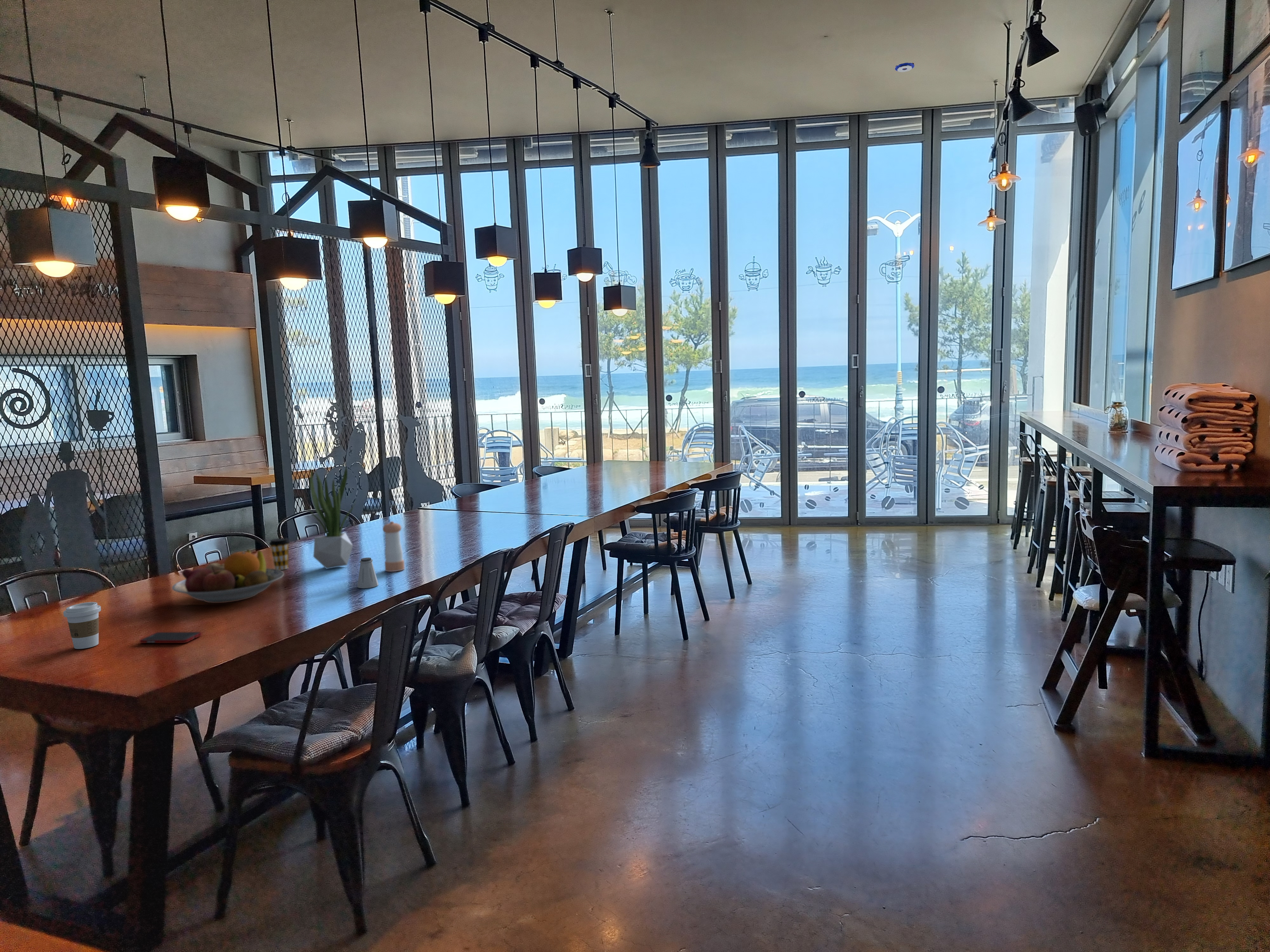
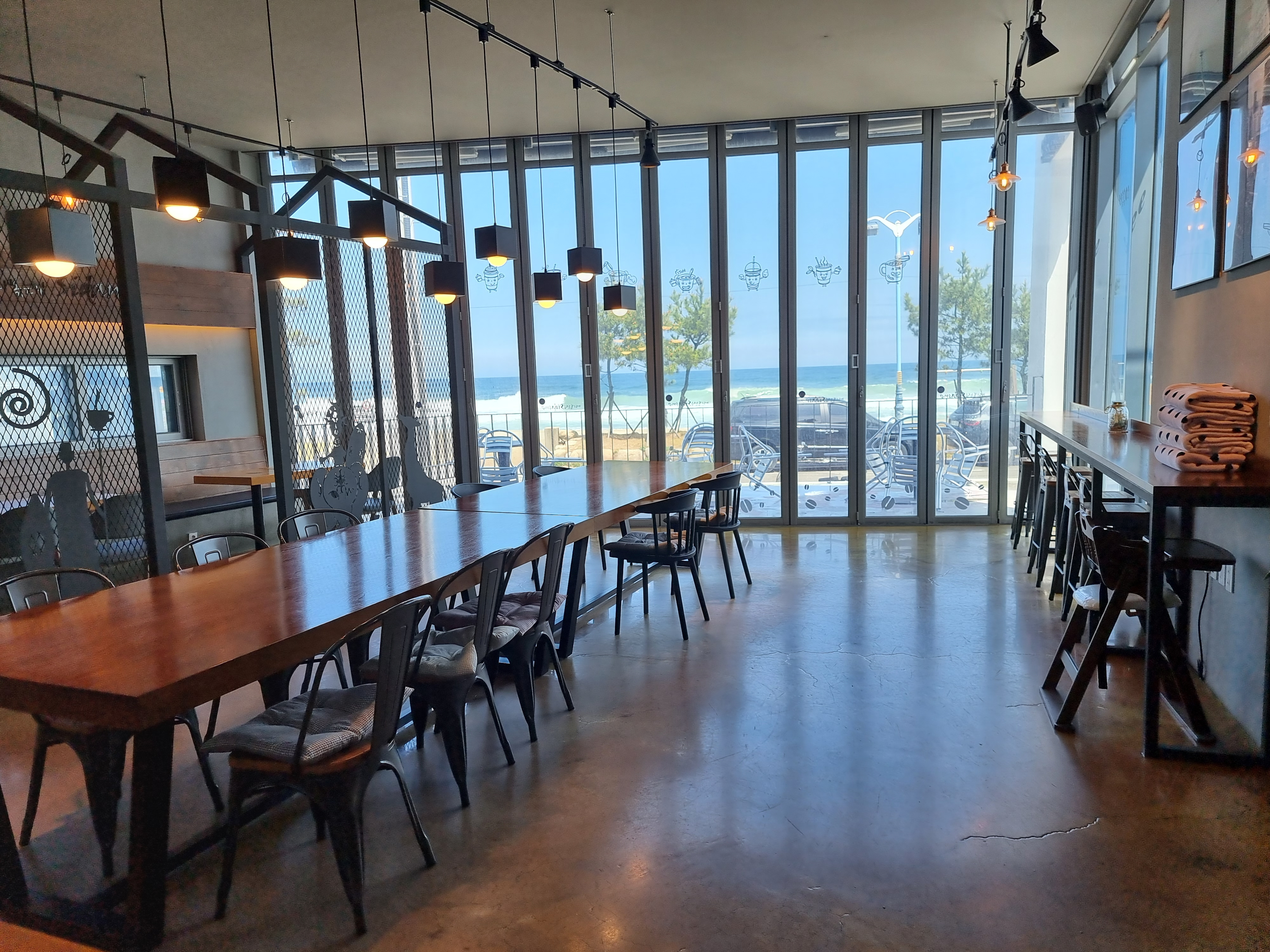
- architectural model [895,62,915,72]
- potted plant [305,466,357,569]
- saltshaker [357,557,379,589]
- fruit bowl [172,549,284,603]
- pepper shaker [382,521,405,572]
- coffee cup [269,538,291,570]
- cell phone [139,631,202,644]
- coffee cup [63,602,101,649]
